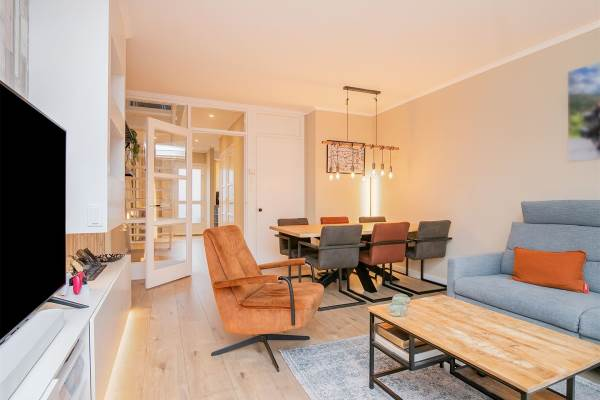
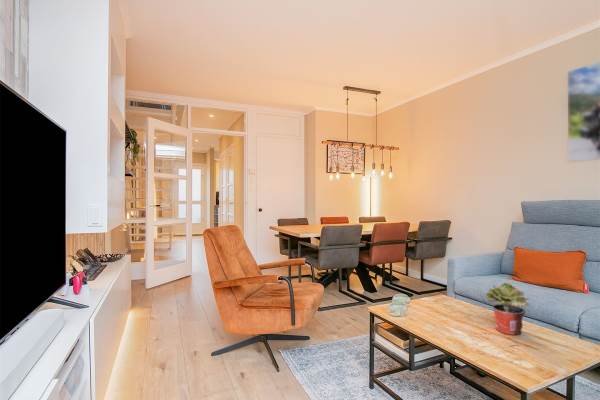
+ potted plant [485,282,532,336]
